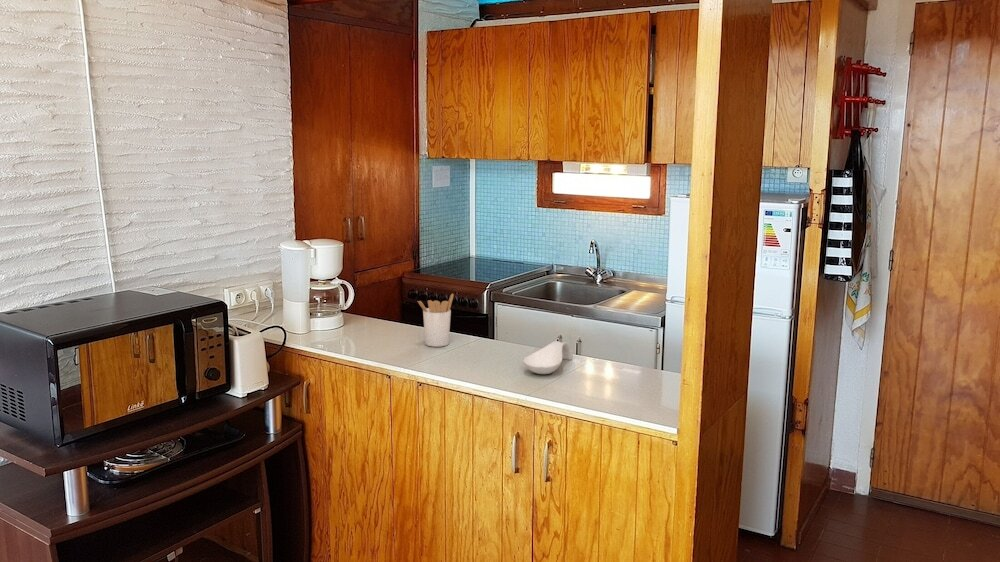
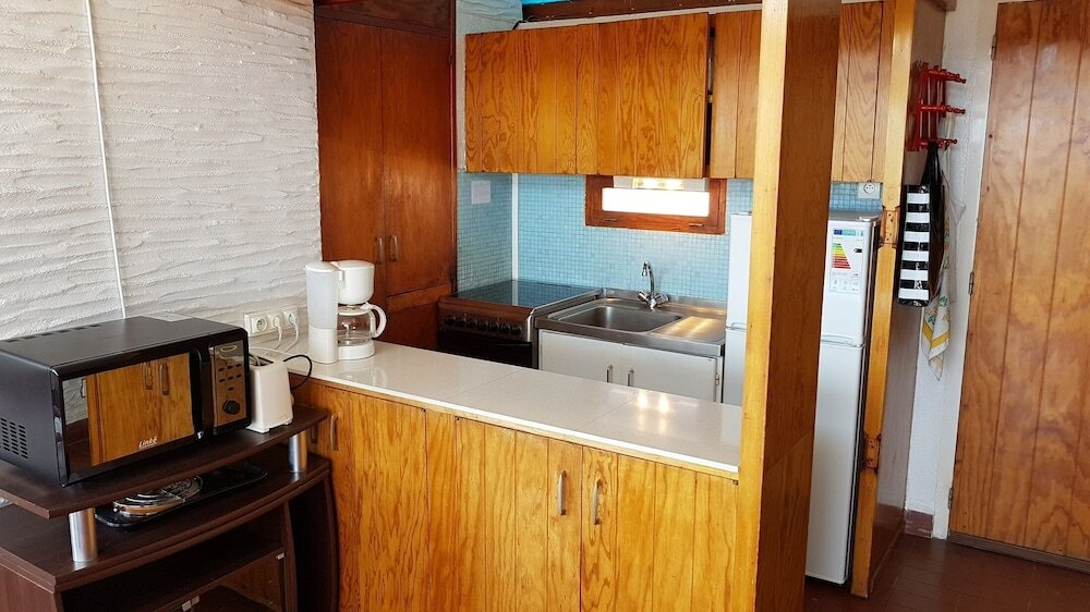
- spoon rest [522,340,574,375]
- utensil holder [417,293,455,348]
